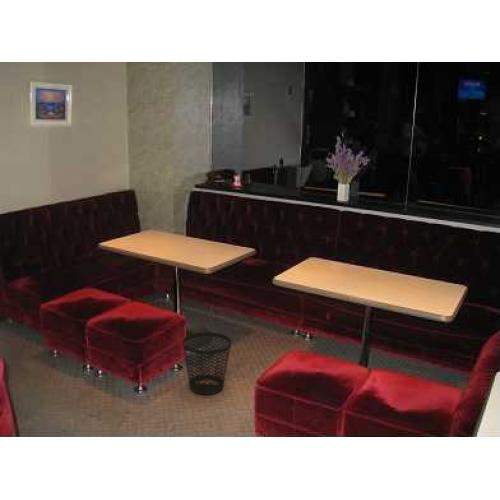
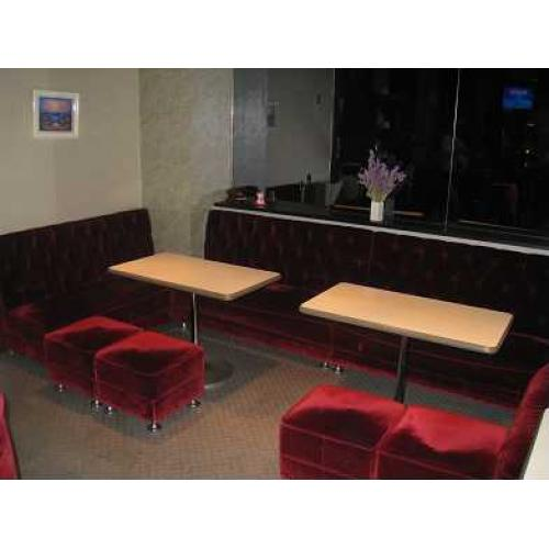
- wastebasket [181,331,232,396]
